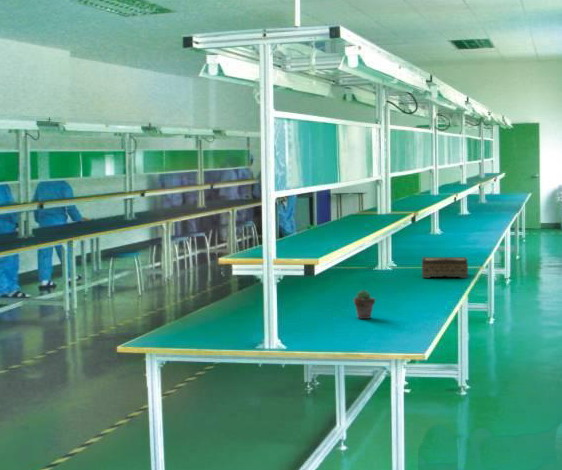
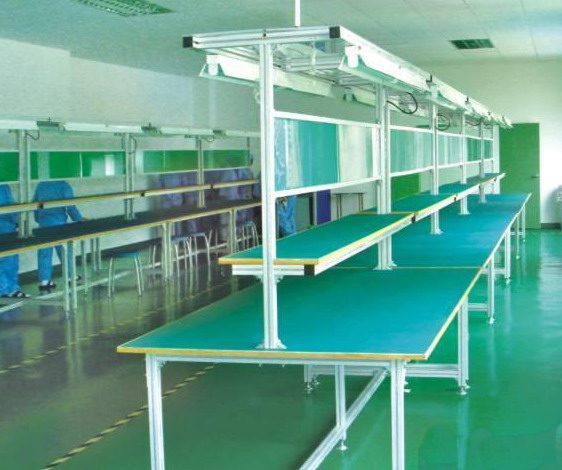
- tissue box [421,256,469,279]
- potted succulent [353,289,376,320]
